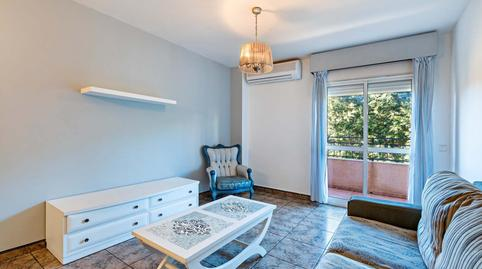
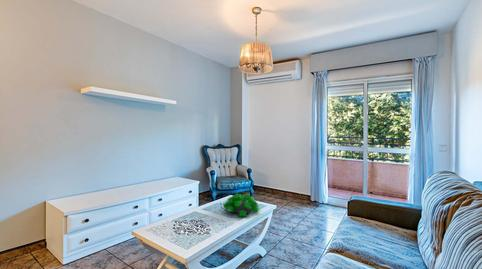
+ plant [222,192,260,217]
